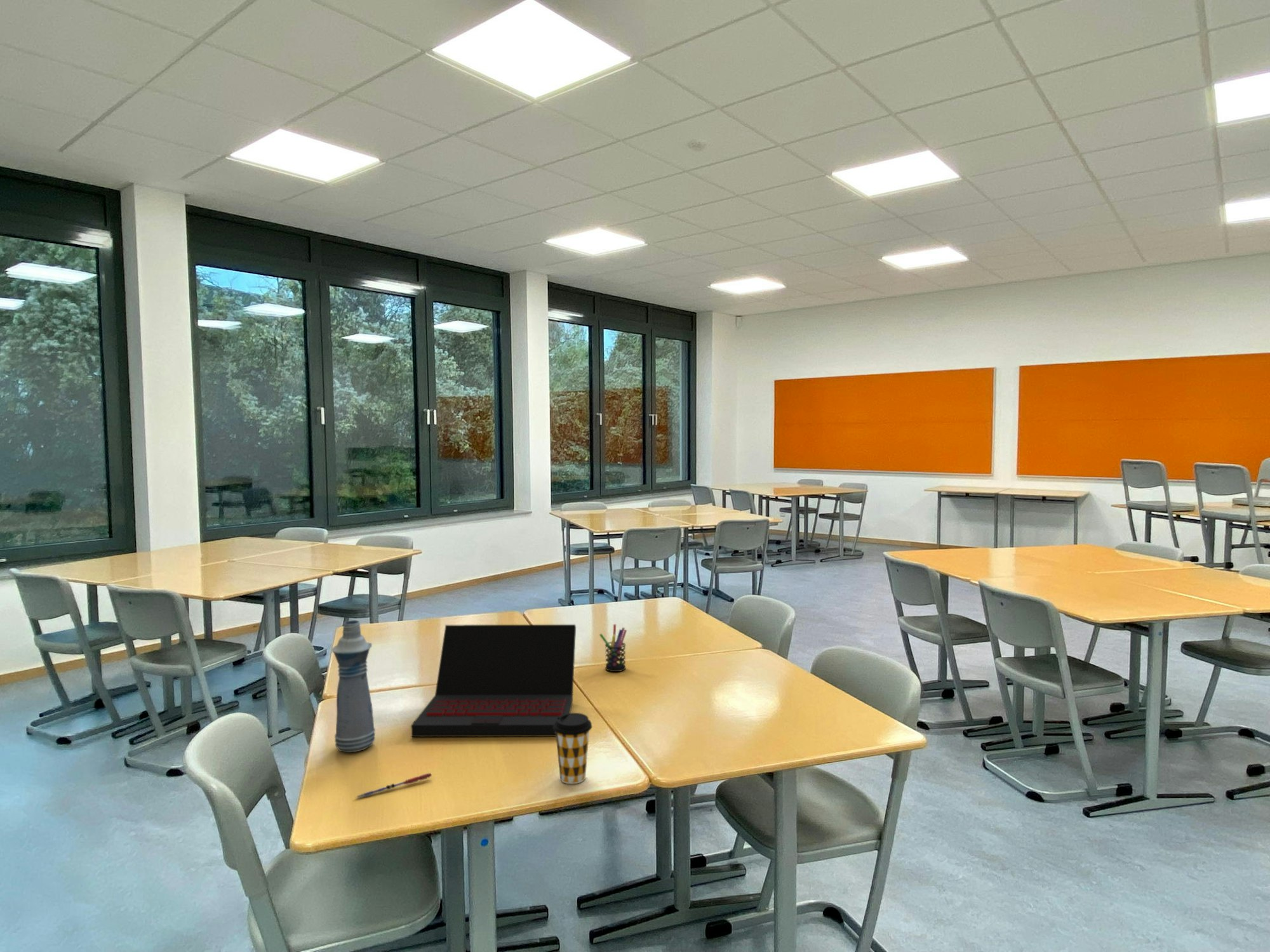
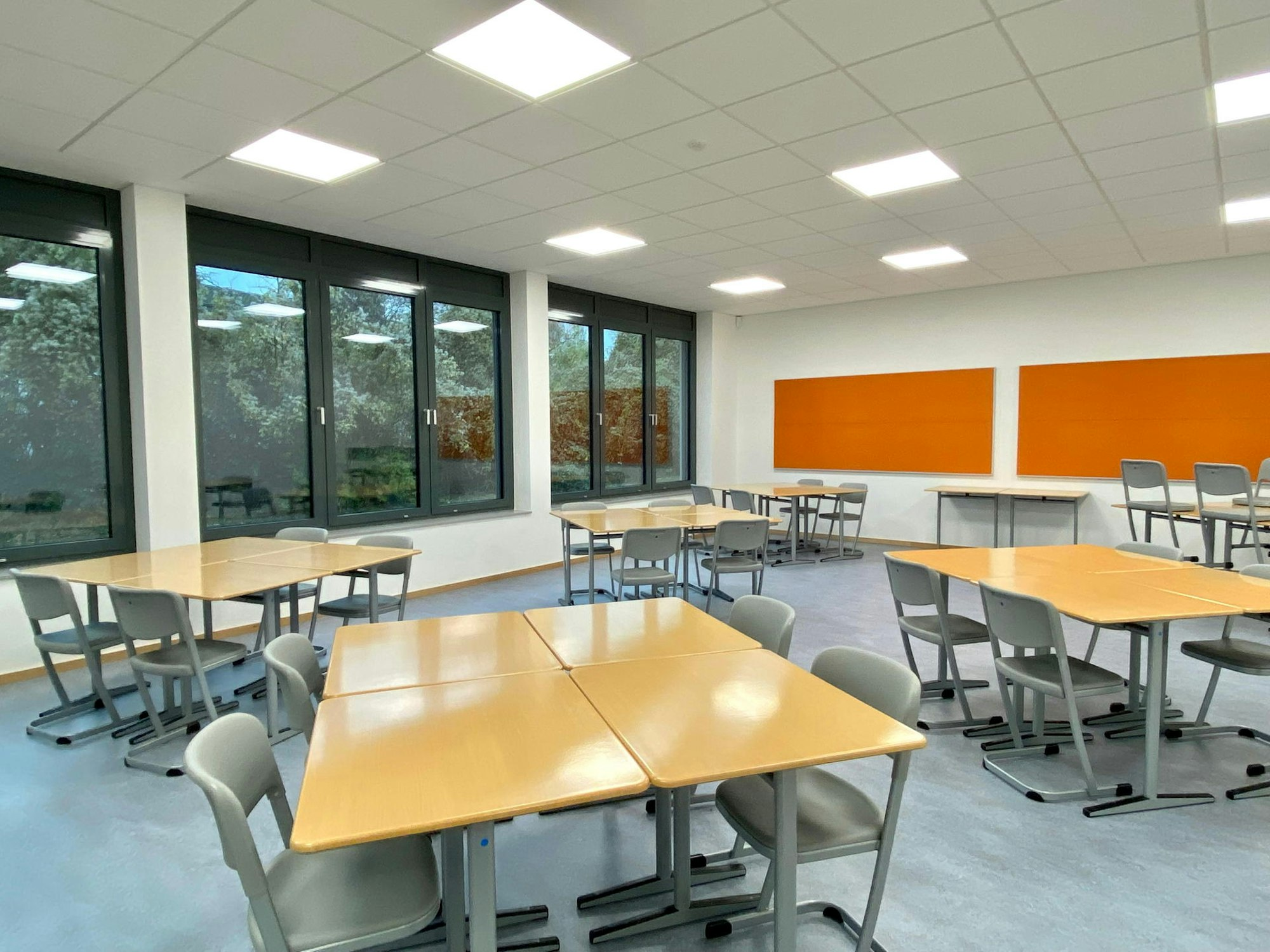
- laptop [410,624,577,737]
- pen holder [599,623,627,672]
- pen [356,772,432,800]
- bottle [331,619,376,753]
- coffee cup [553,712,592,784]
